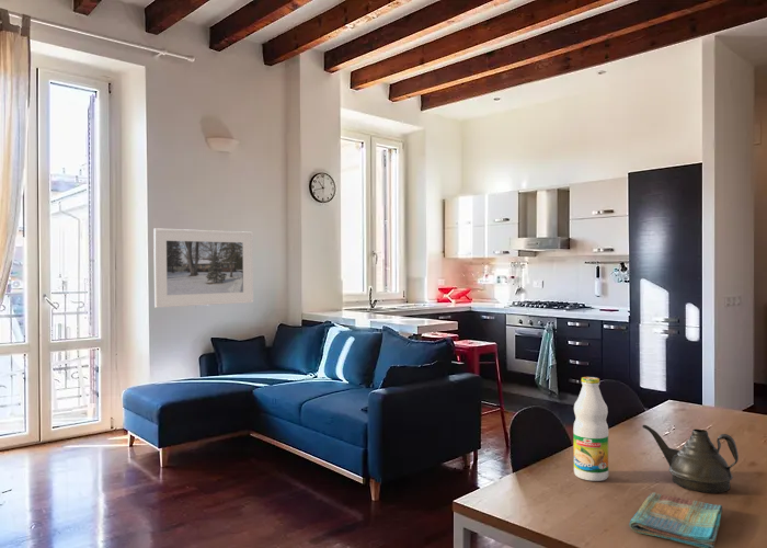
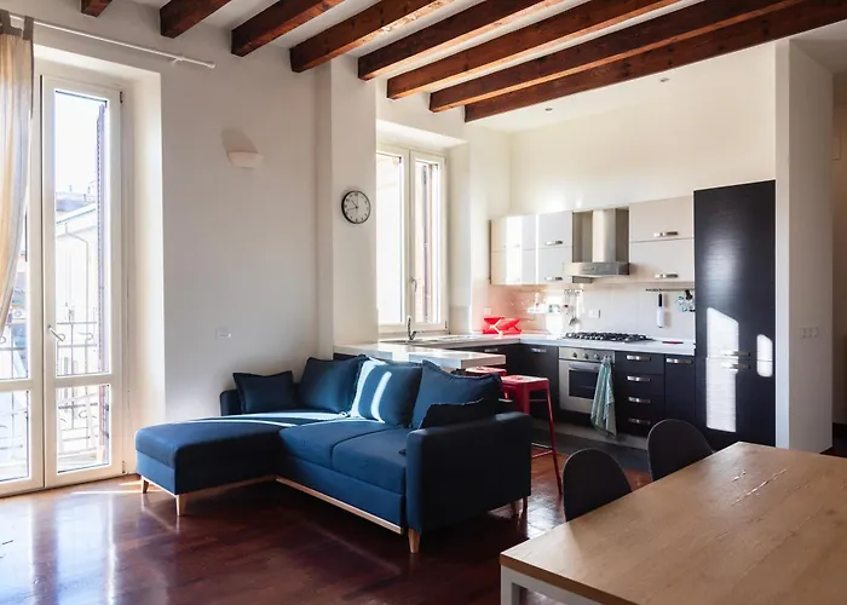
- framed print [152,228,254,309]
- dish towel [629,491,723,548]
- bottle [572,376,609,482]
- teapot [641,424,740,494]
